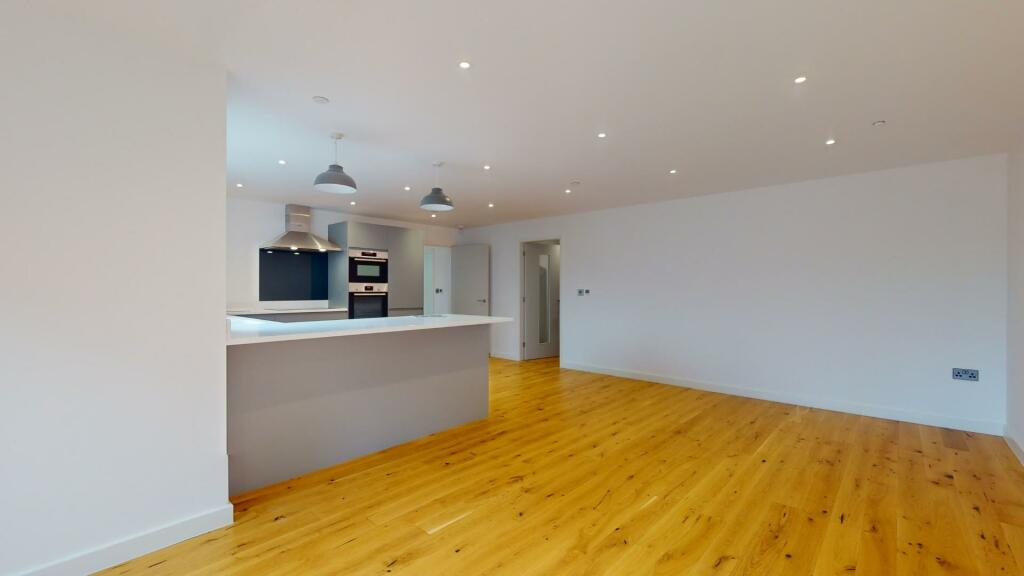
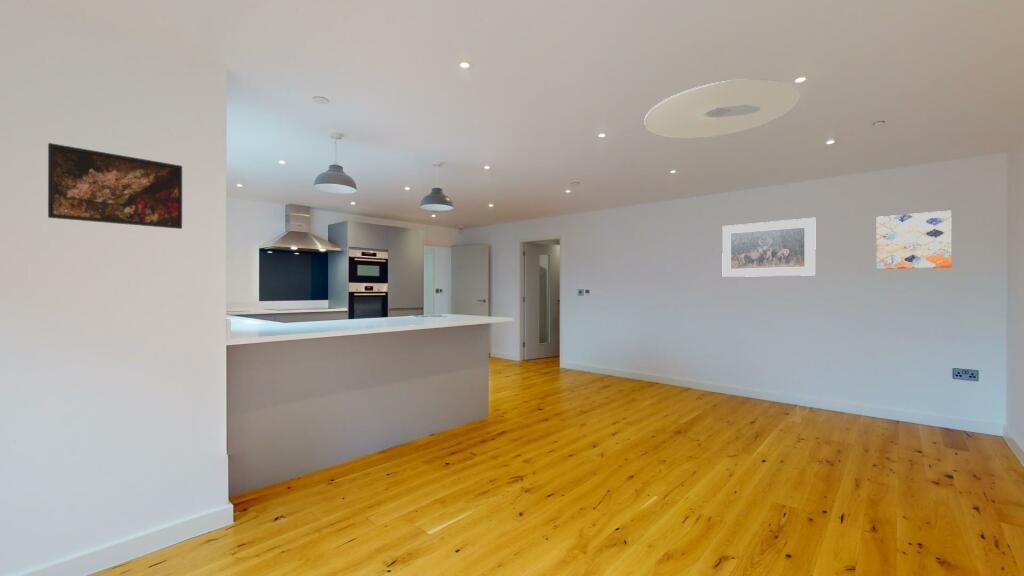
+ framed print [721,217,817,278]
+ ceiling light [643,78,801,139]
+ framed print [47,142,183,230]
+ wall art [876,210,953,270]
